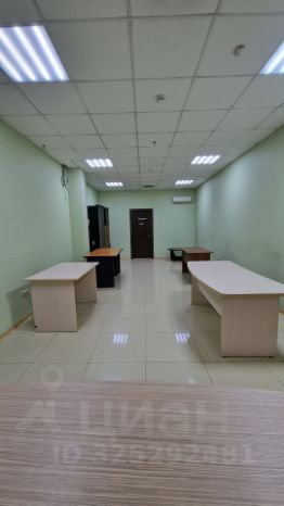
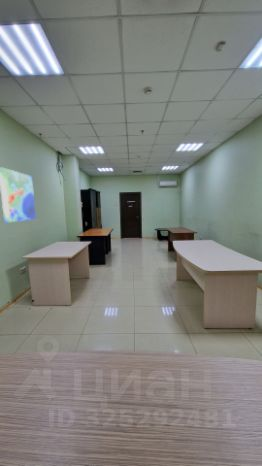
+ map [0,166,37,224]
